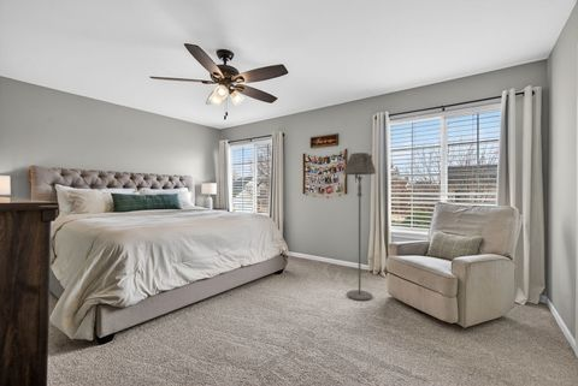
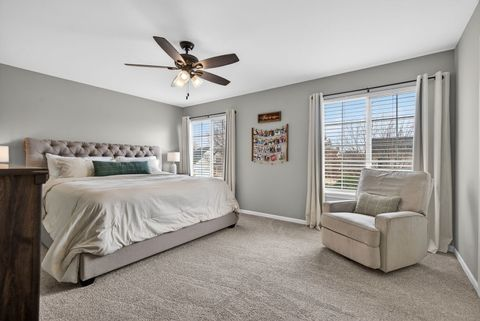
- floor lamp [342,152,377,302]
